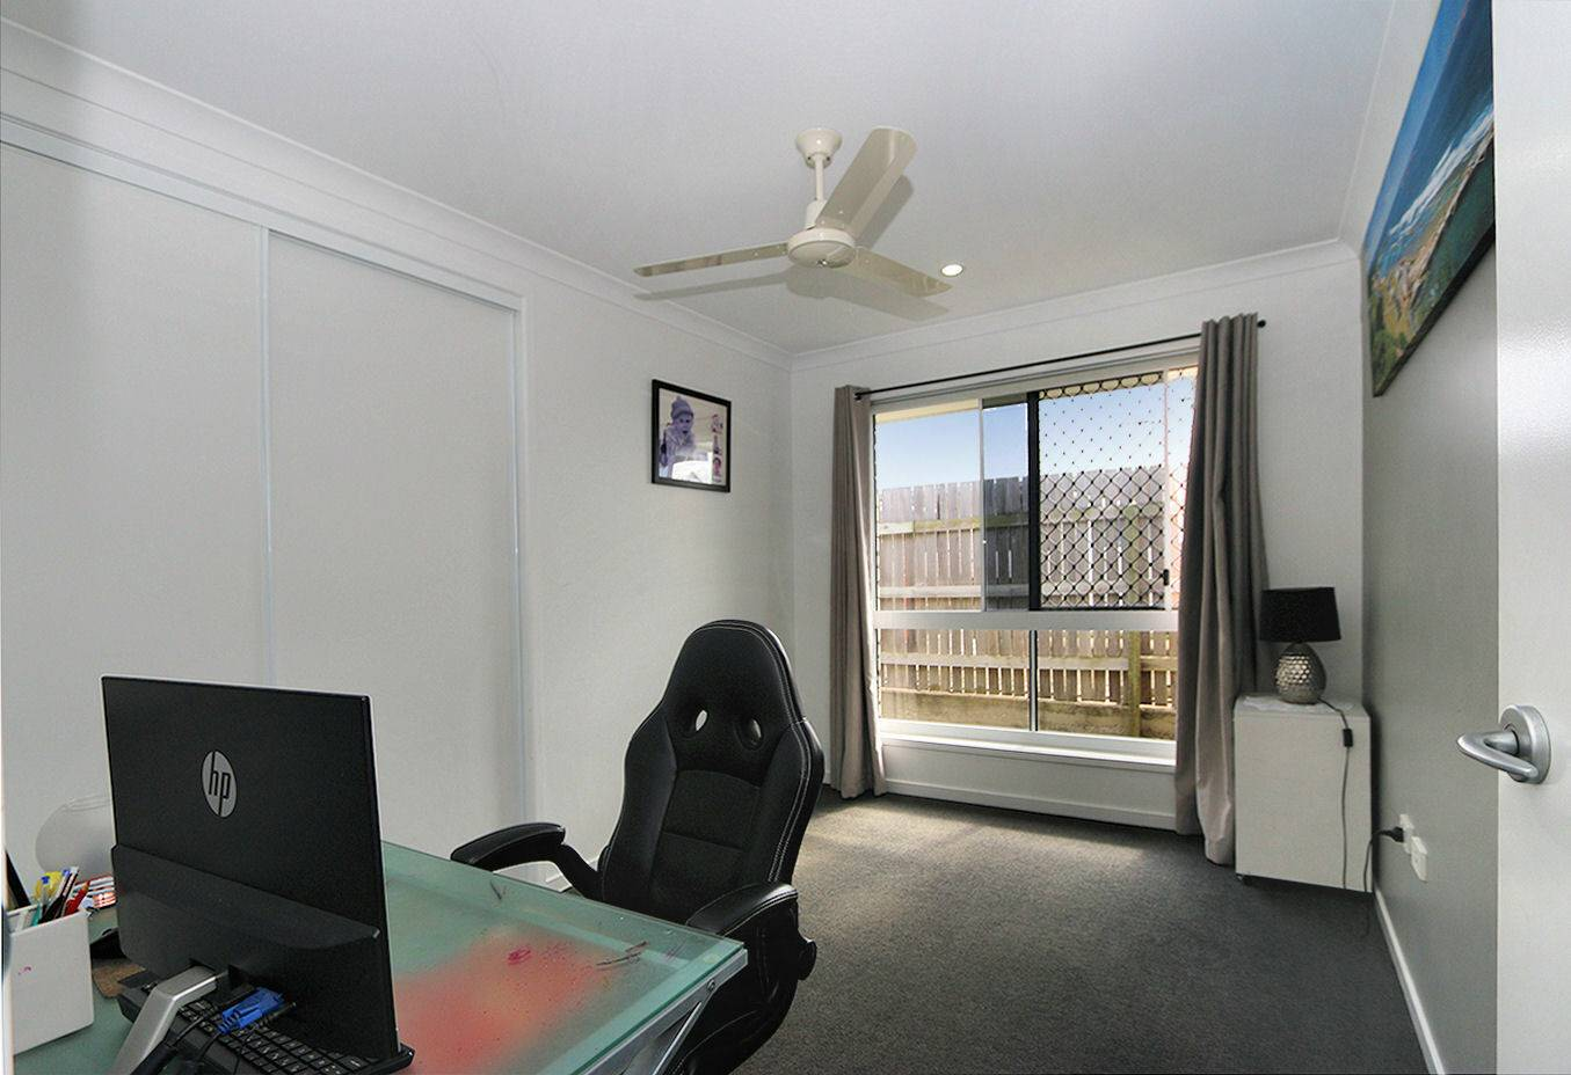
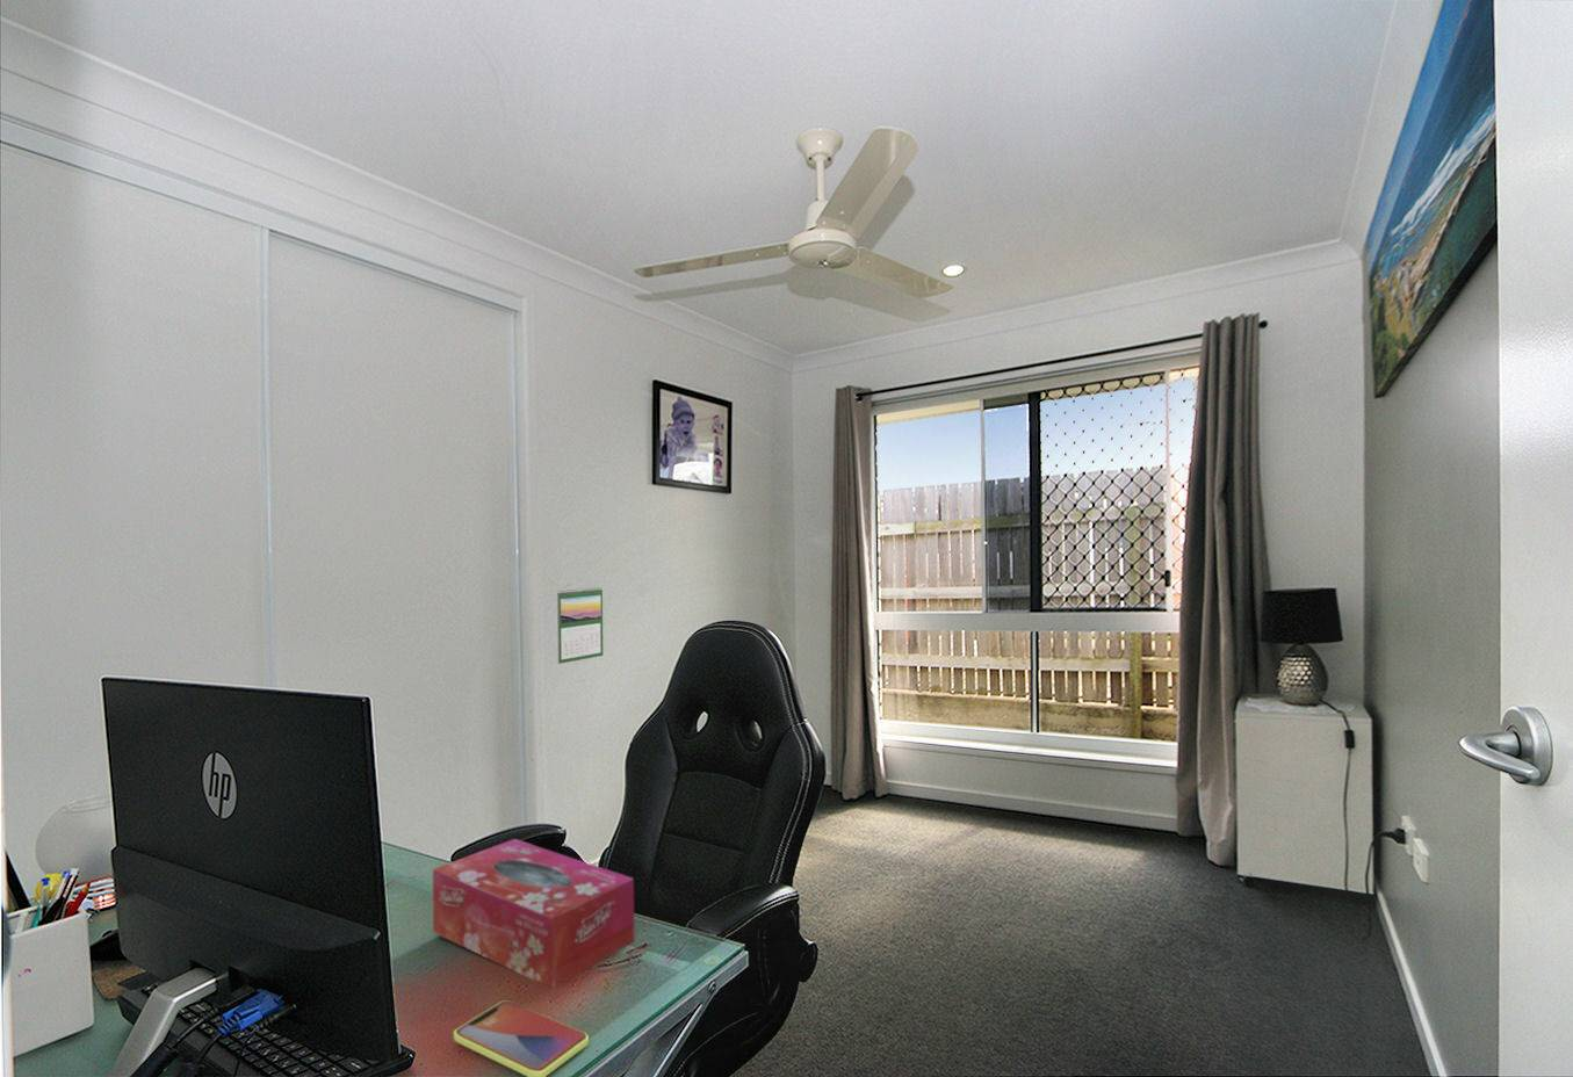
+ calendar [556,586,604,665]
+ tissue box [431,838,635,989]
+ smartphone [453,1000,589,1077]
